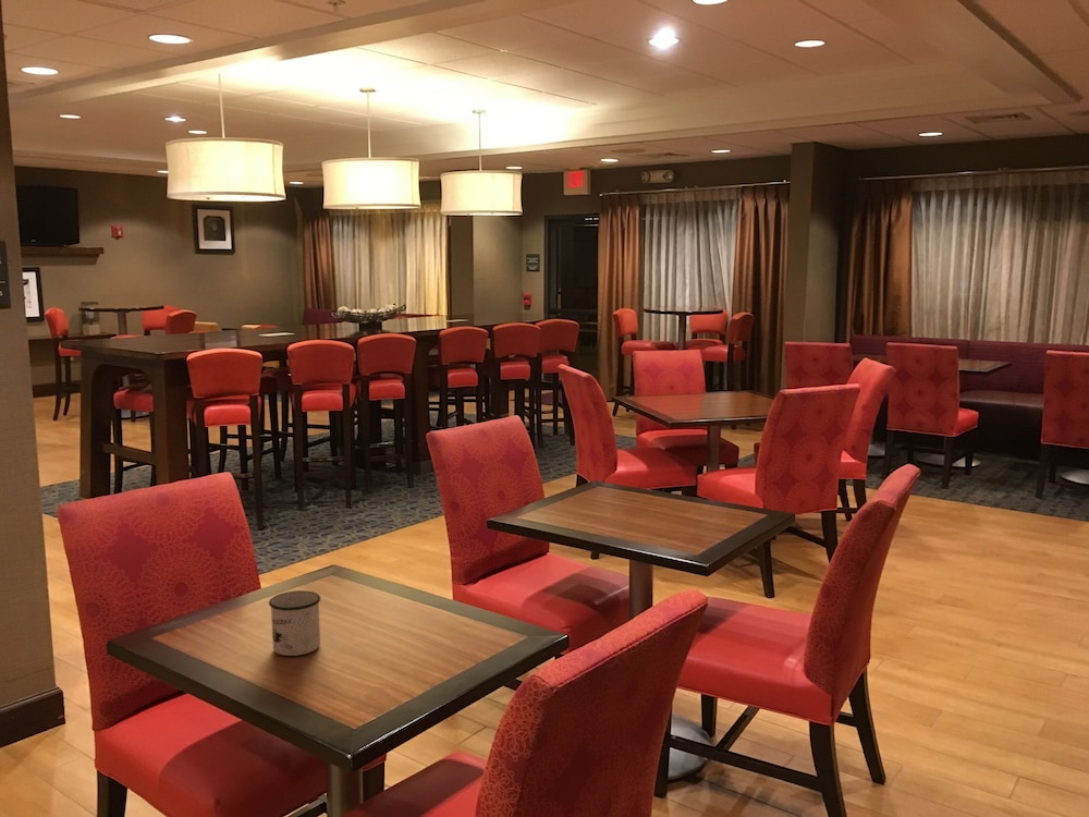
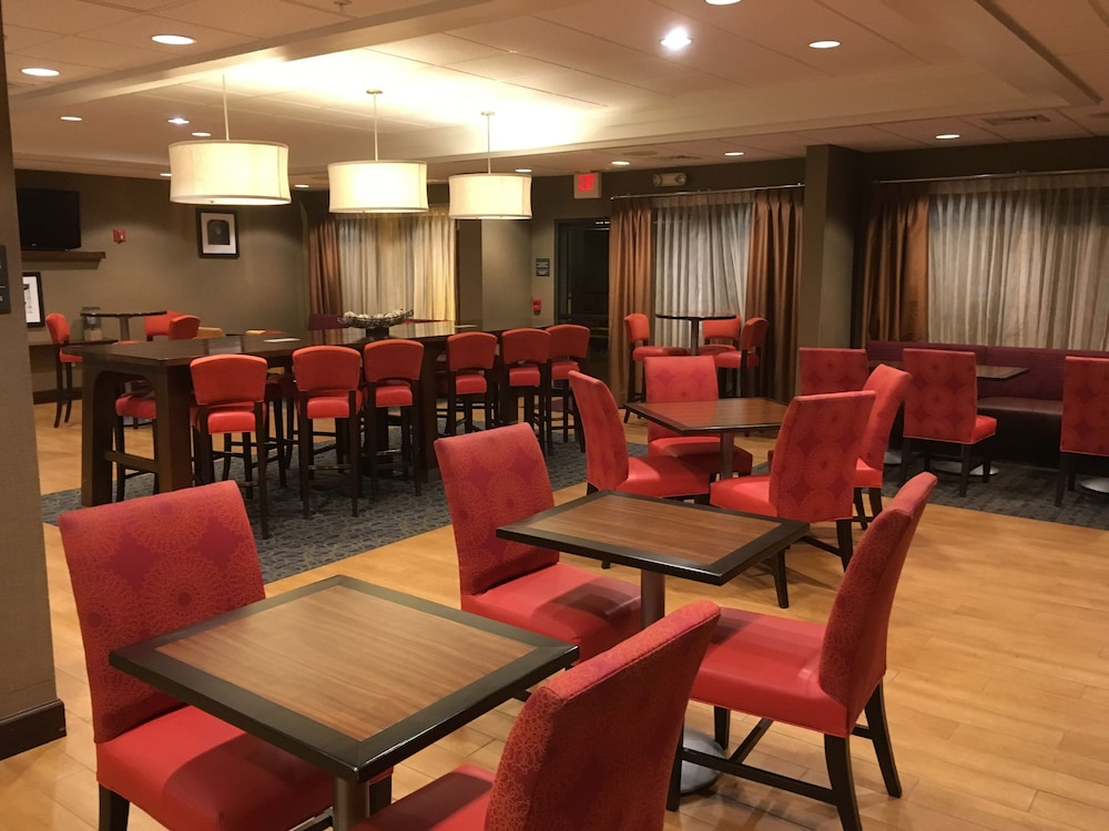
- mug [268,589,321,657]
